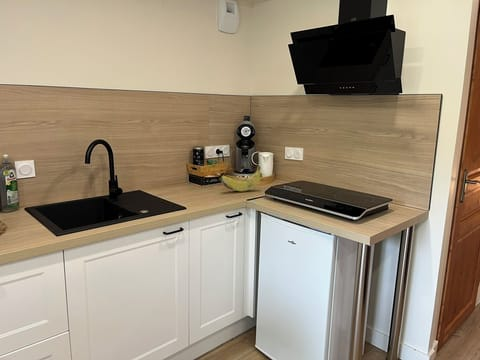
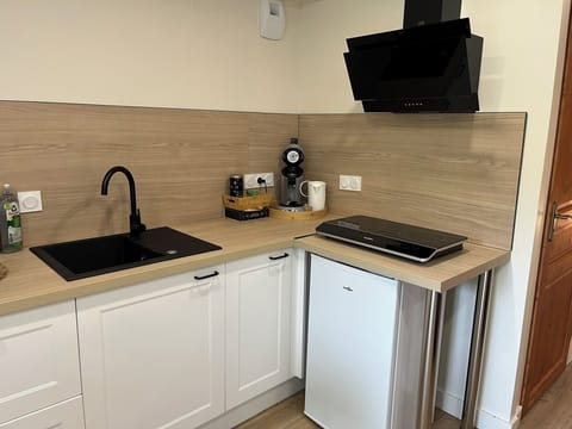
- banana [219,165,262,192]
